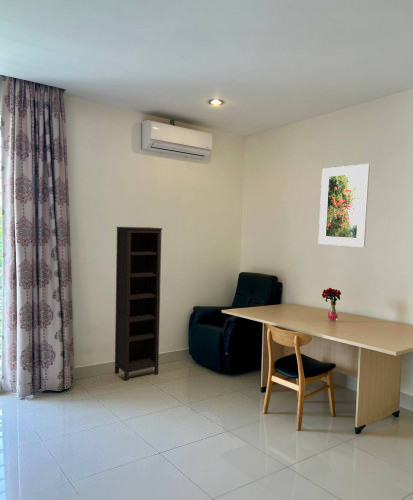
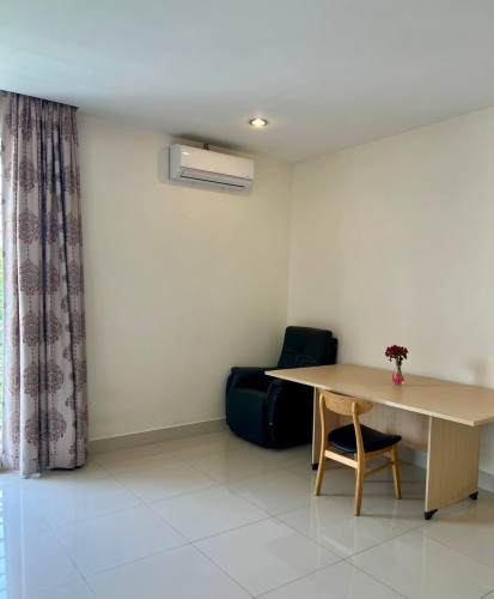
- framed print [318,163,371,248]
- bookcase [114,226,163,382]
